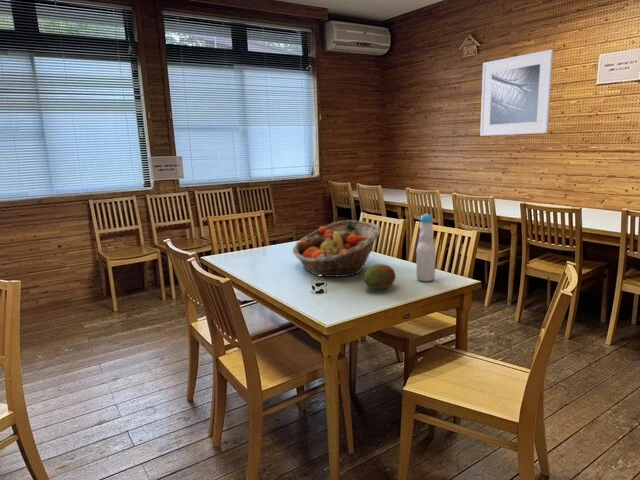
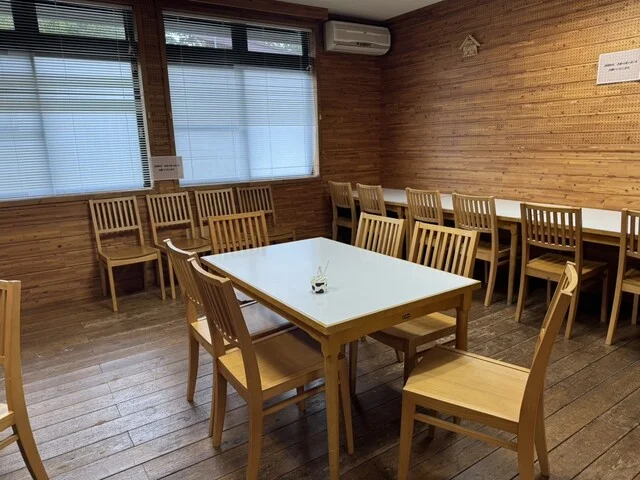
- fruit [363,264,397,290]
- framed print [479,48,554,137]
- bottle [415,213,436,282]
- fruit basket [292,219,381,278]
